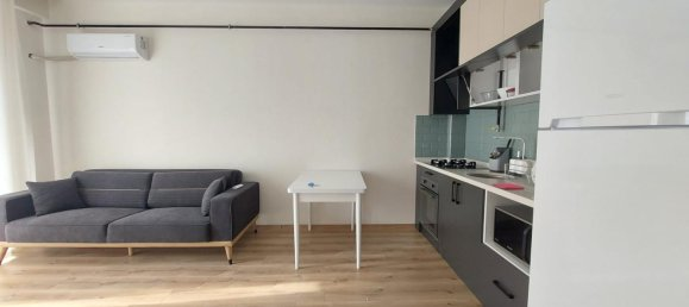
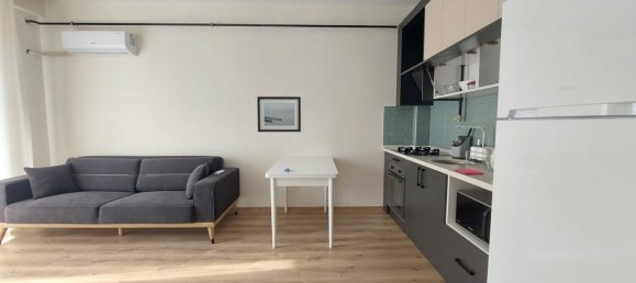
+ wall art [256,95,302,133]
